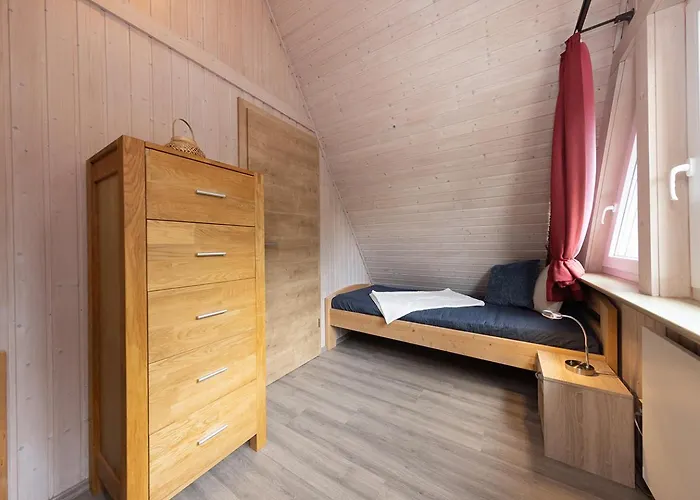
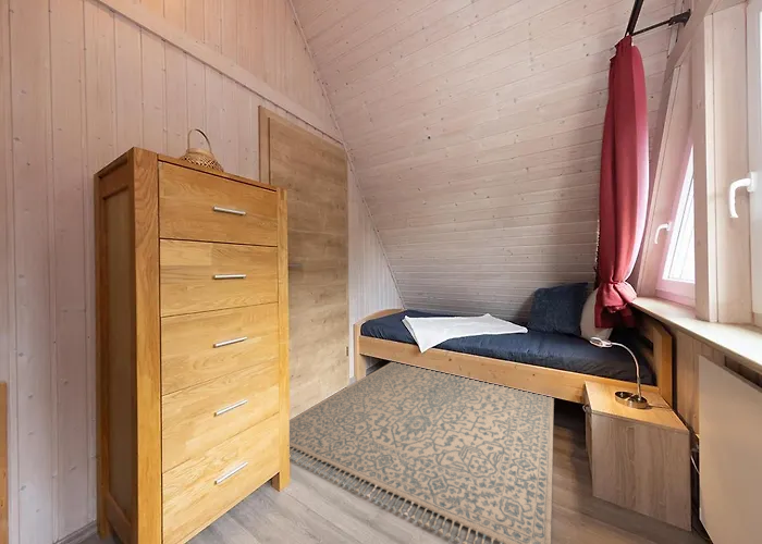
+ rug [288,361,555,544]
